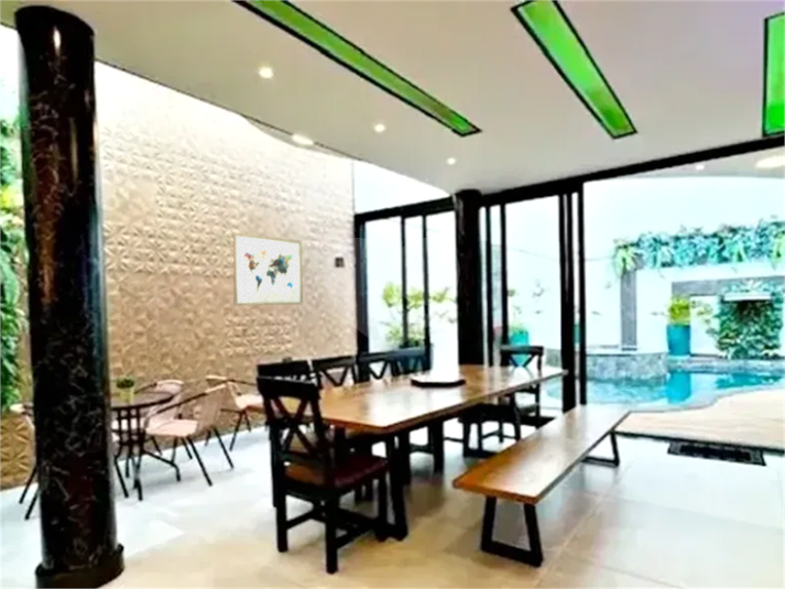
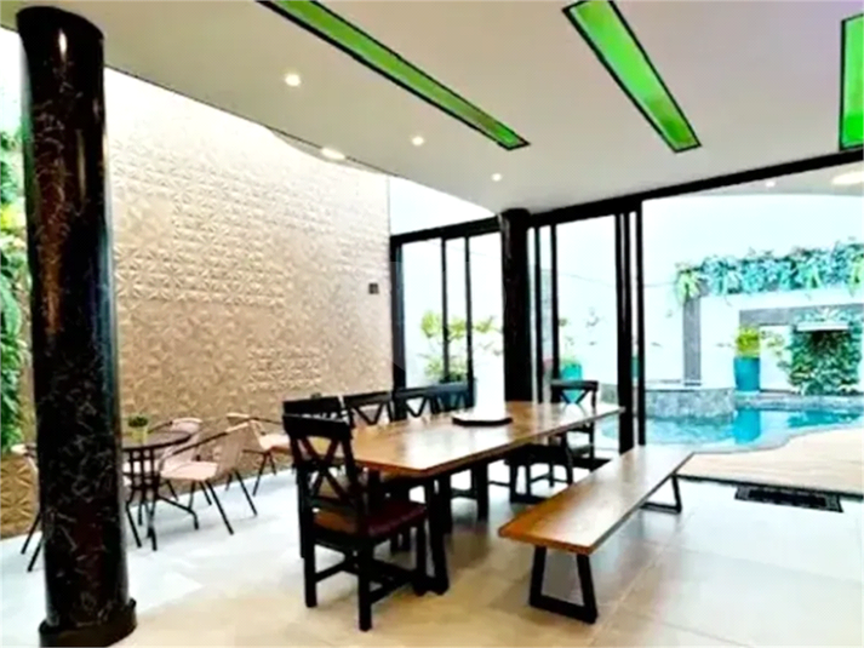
- wall art [232,231,304,307]
